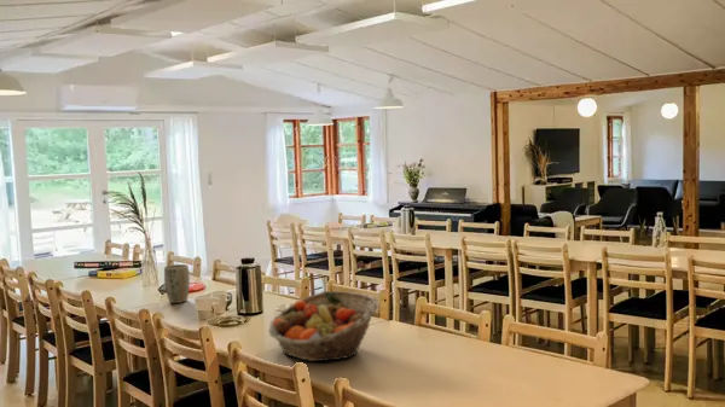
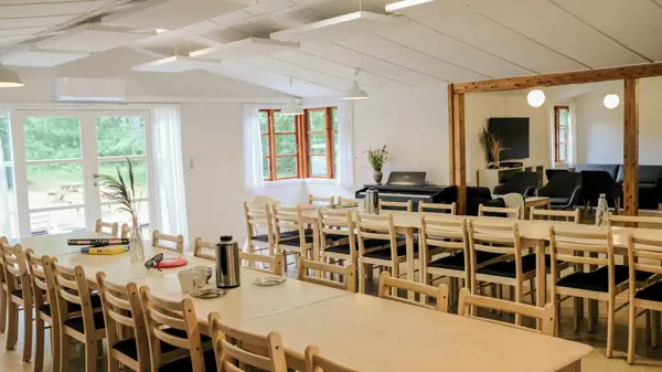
- plant pot [163,263,191,304]
- fruit basket [267,290,379,362]
